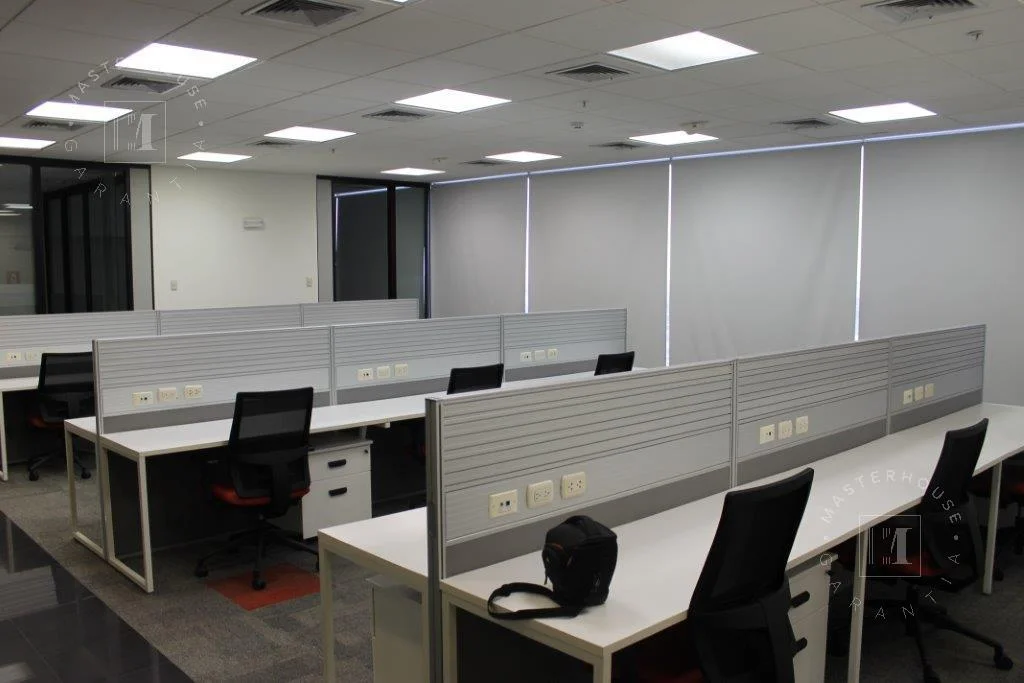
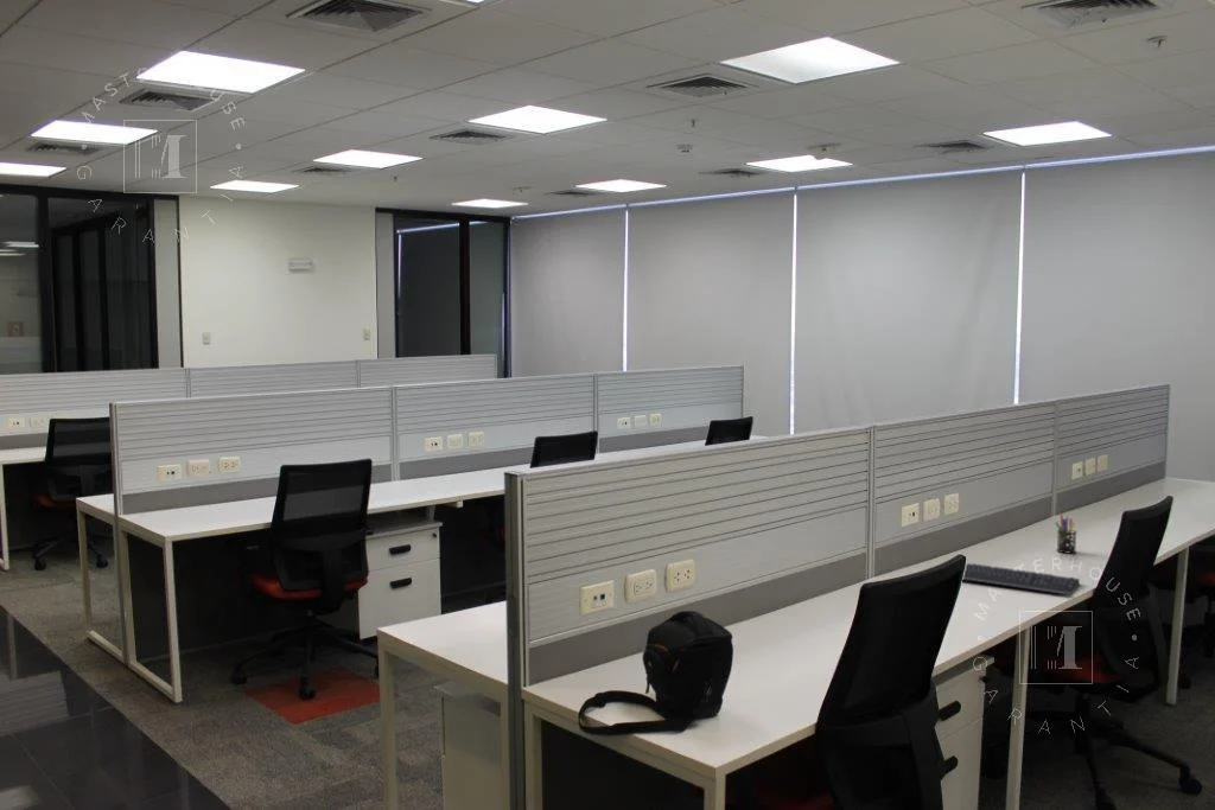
+ keyboard [962,562,1081,597]
+ pen holder [1054,514,1077,554]
